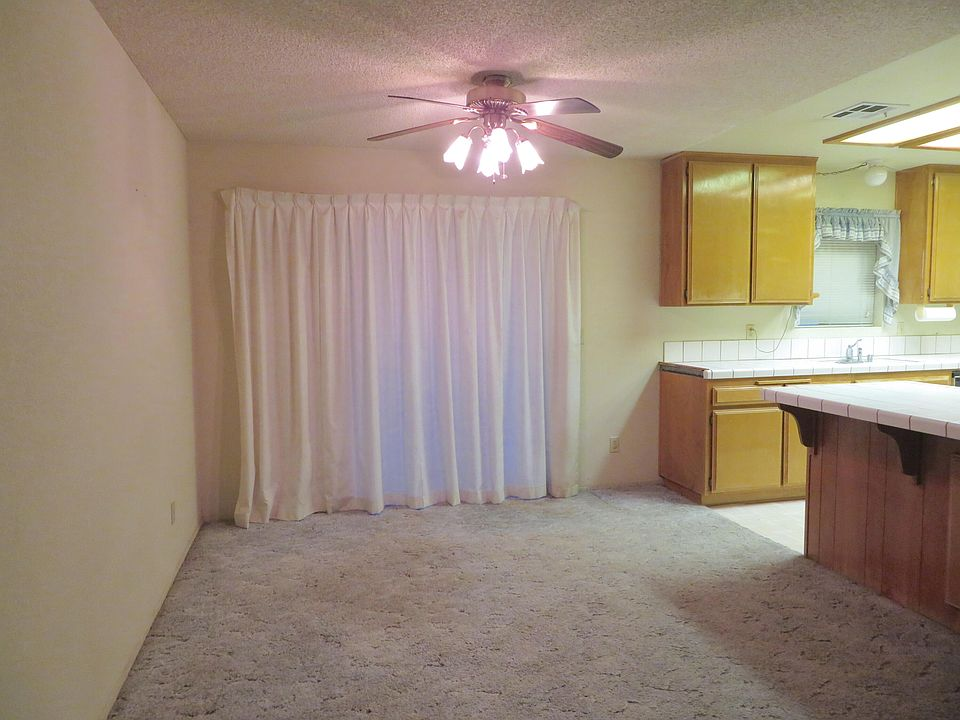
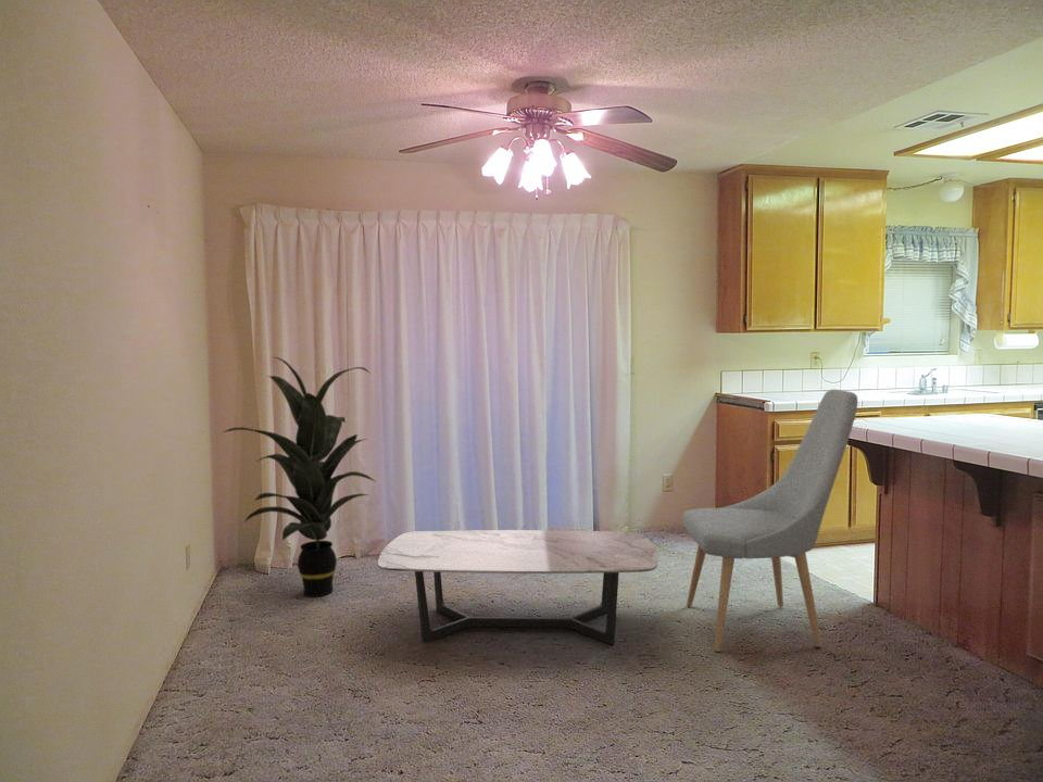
+ indoor plant [219,356,378,598]
+ chair [681,389,859,653]
+ coffee table [377,529,659,646]
